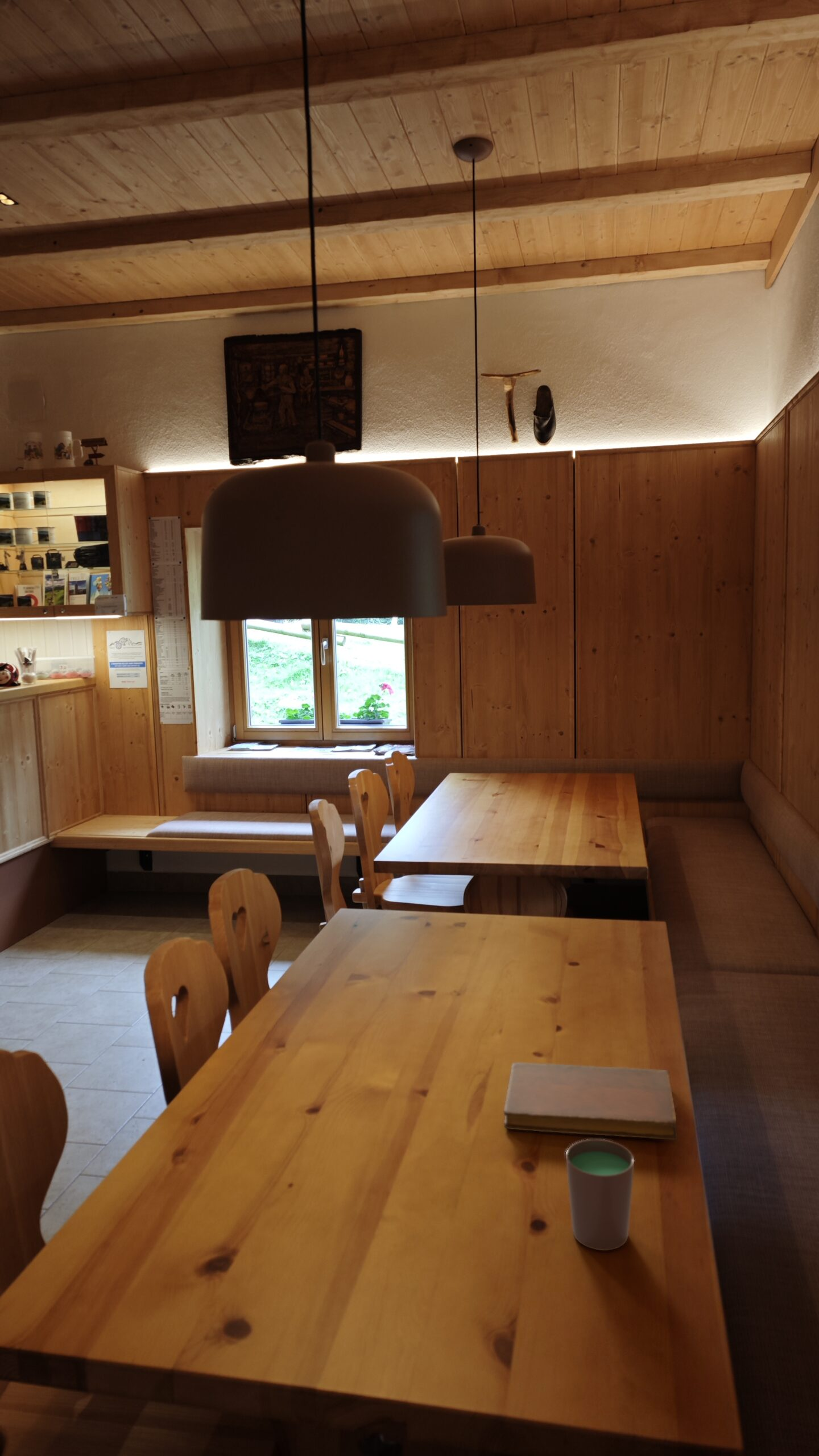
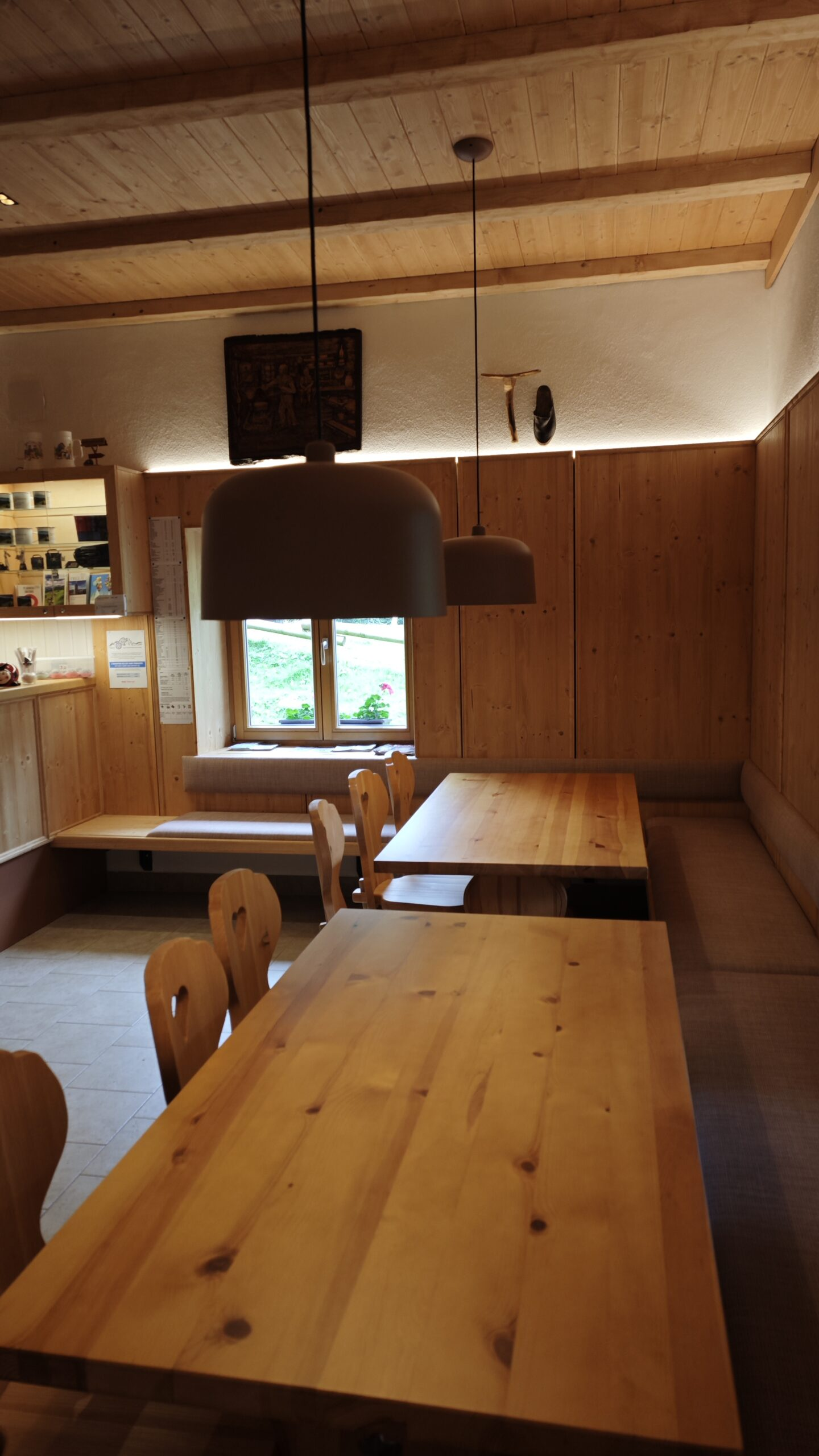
- notebook [503,1062,678,1140]
- cup [565,1139,635,1251]
